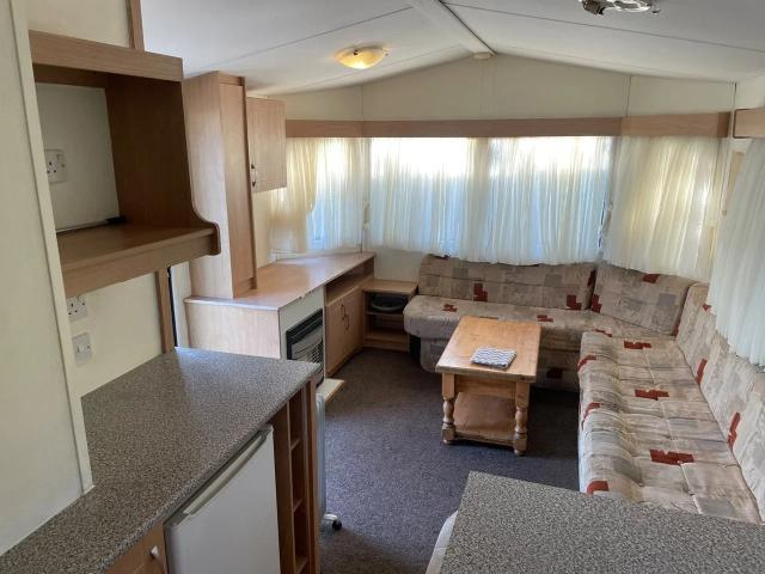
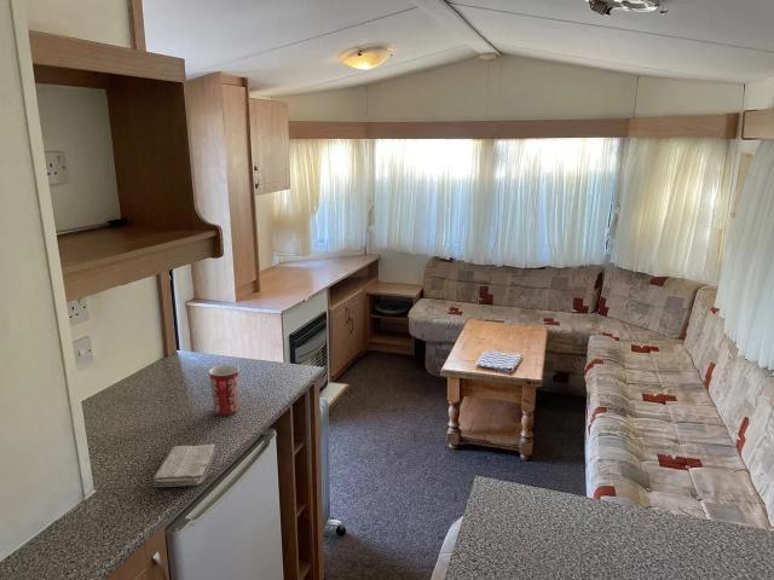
+ washcloth [152,443,218,488]
+ mug [208,364,241,416]
